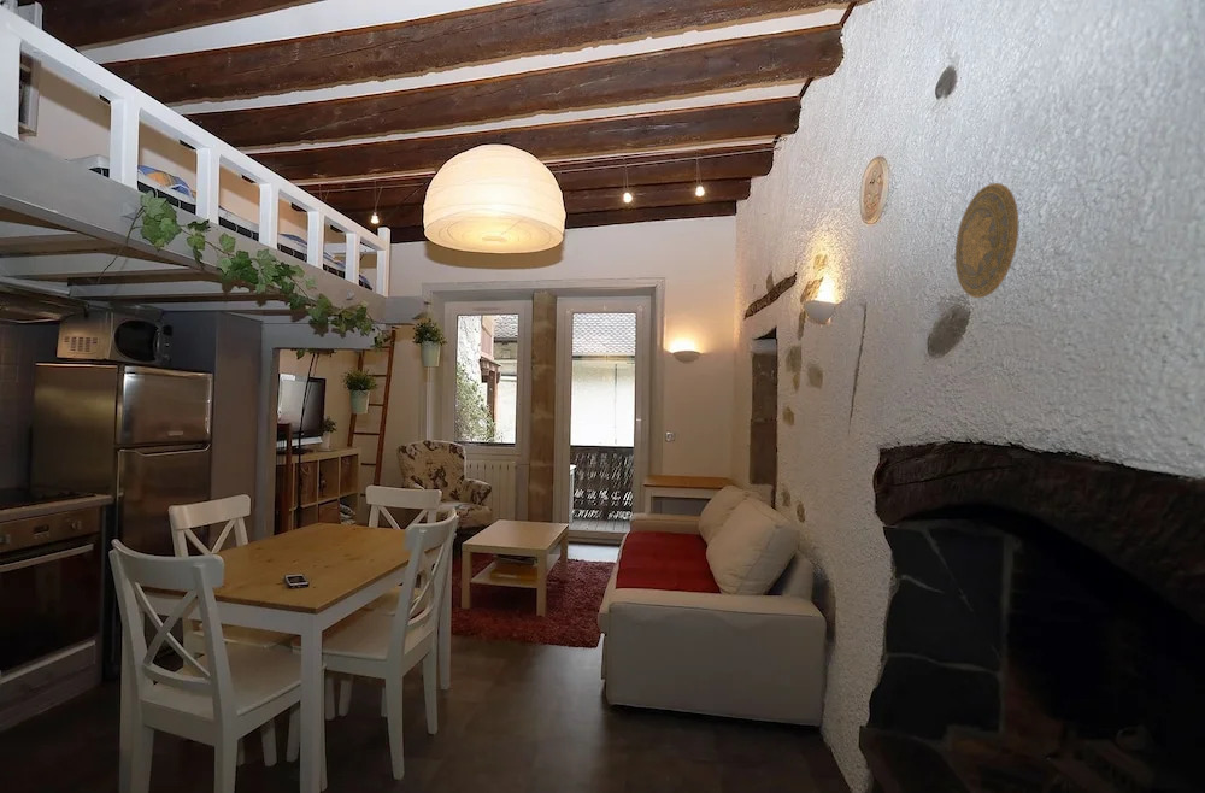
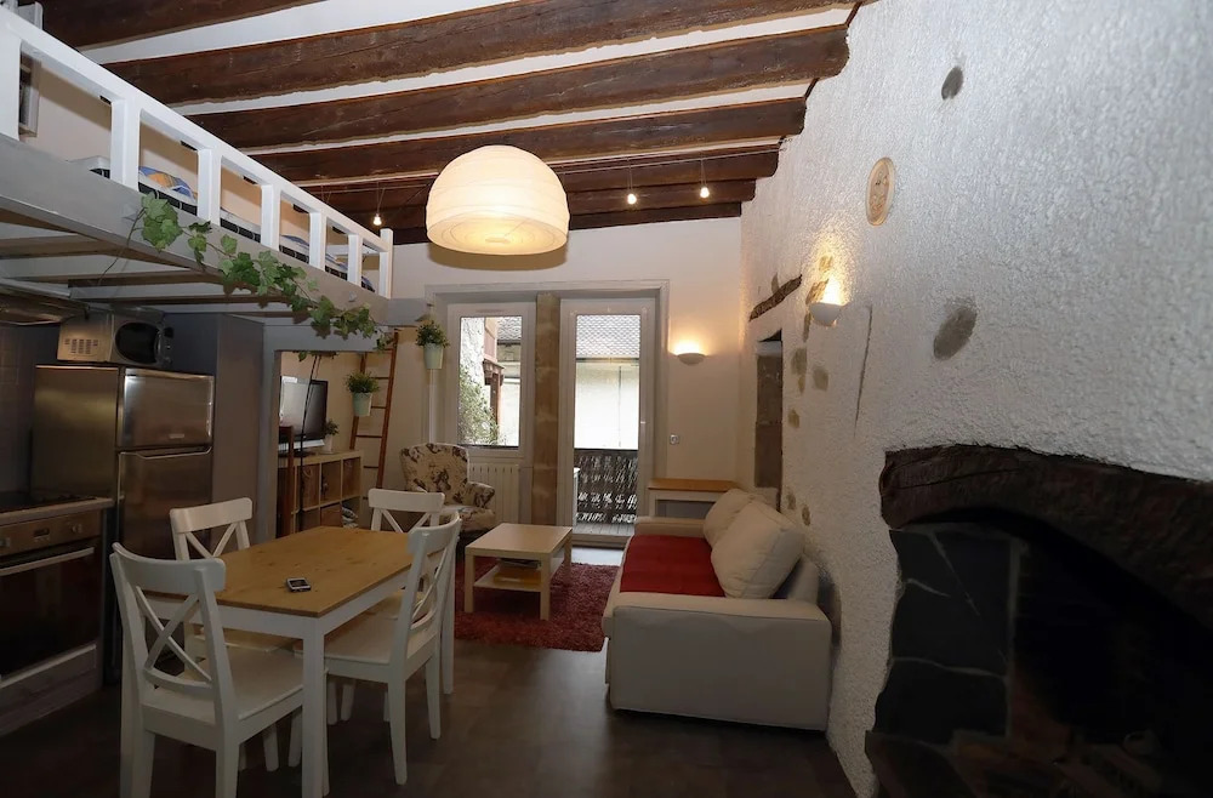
- decorative plate [954,182,1021,299]
